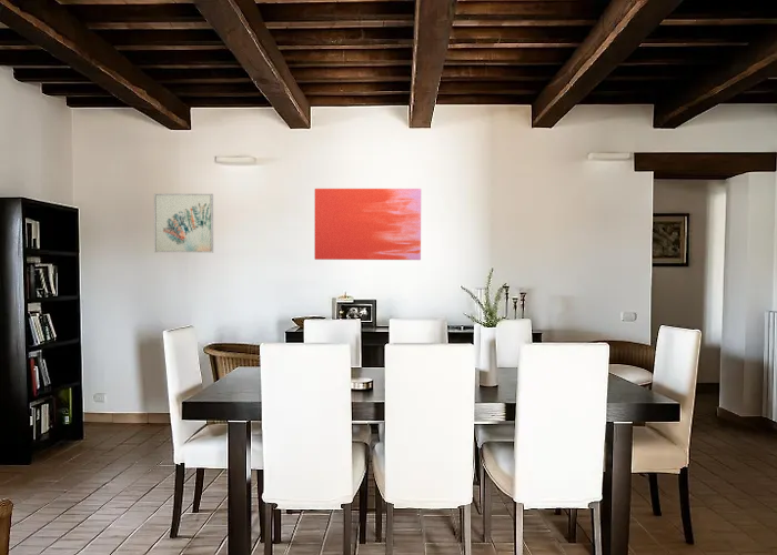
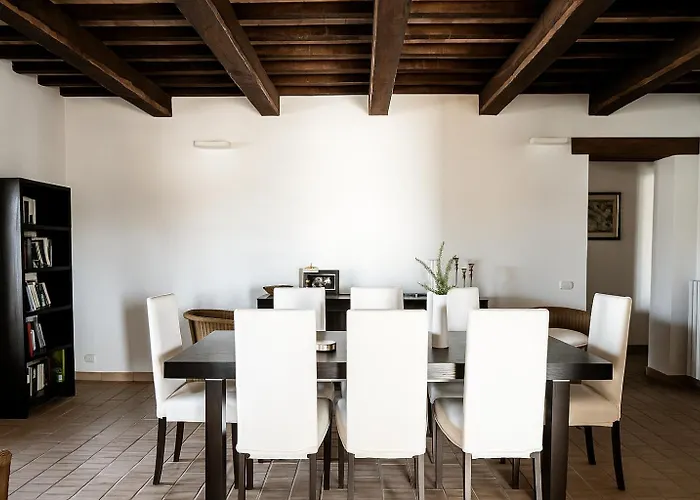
- wall art [153,193,214,254]
- wall art [313,188,422,261]
